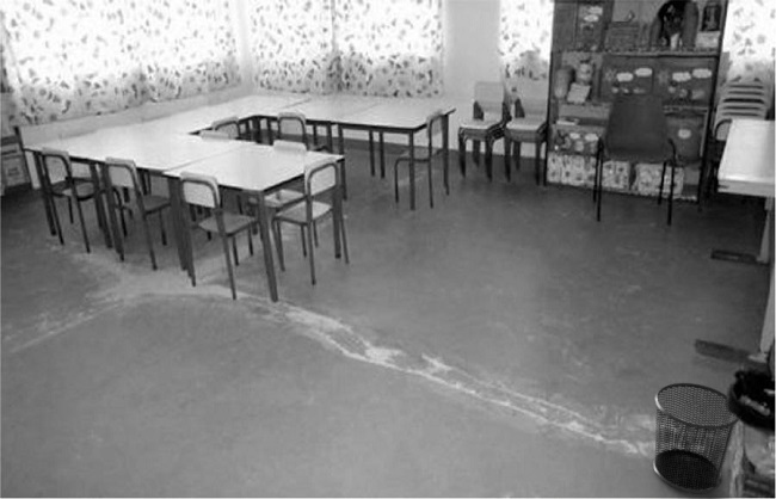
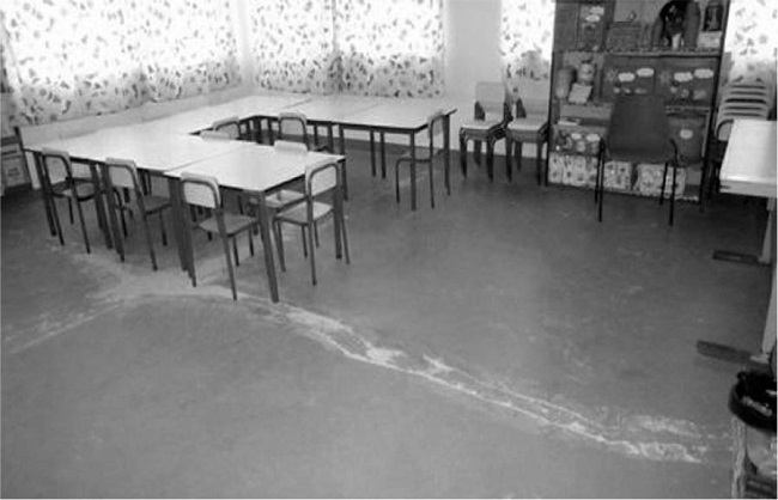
- waste bin [652,382,740,494]
